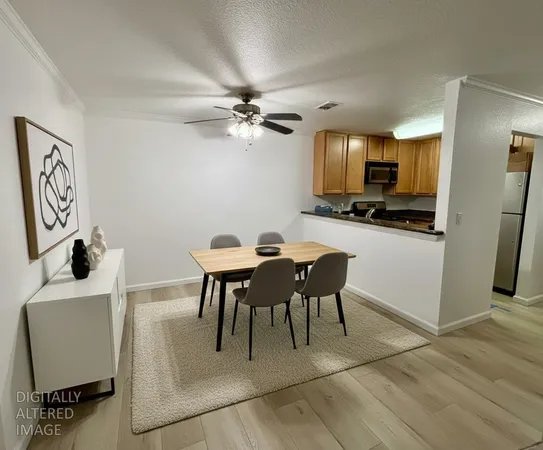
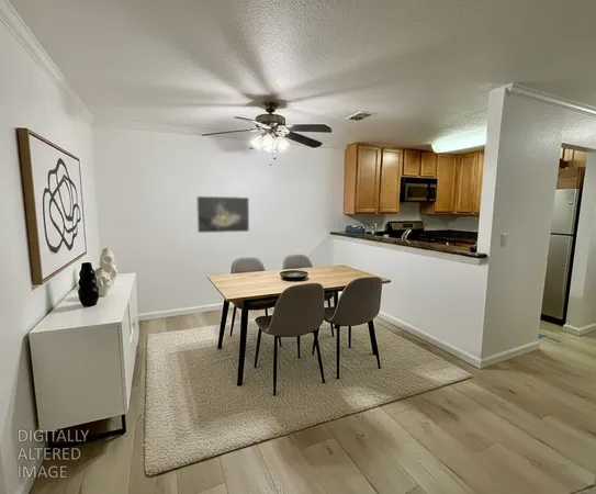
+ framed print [195,195,250,234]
